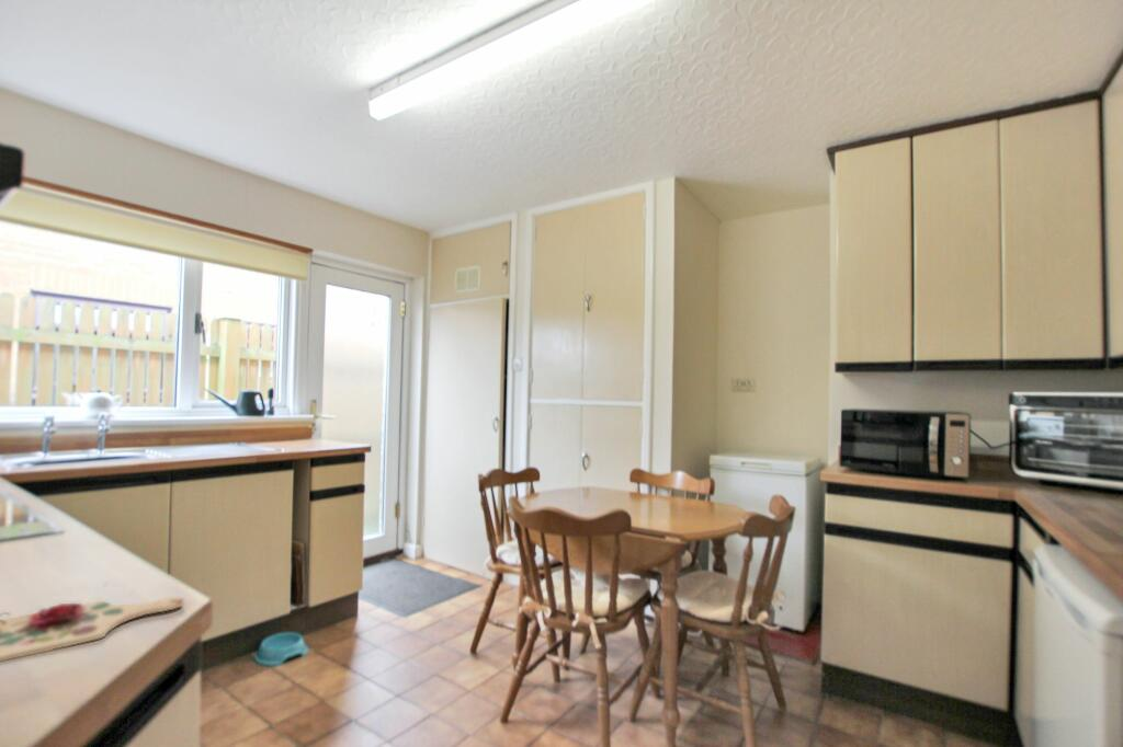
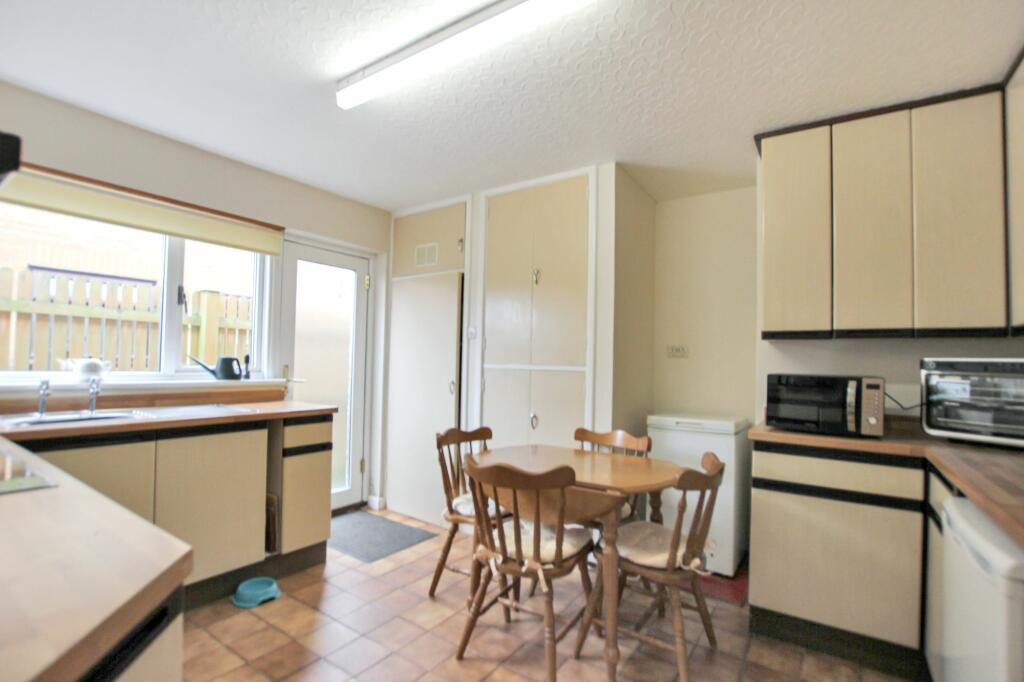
- cutting board [0,596,184,663]
